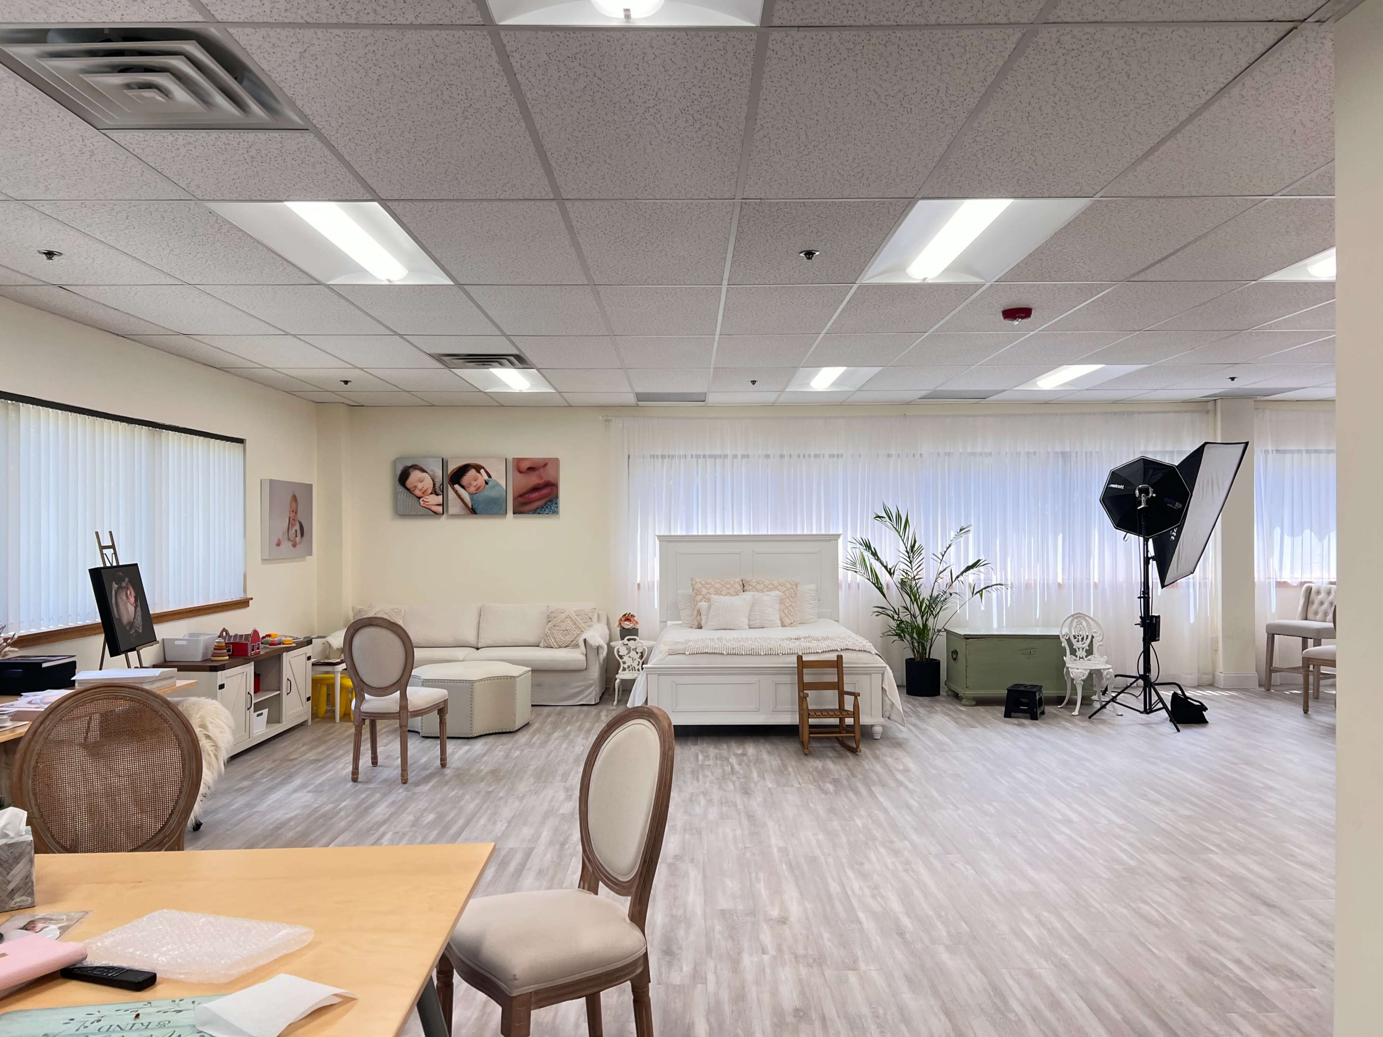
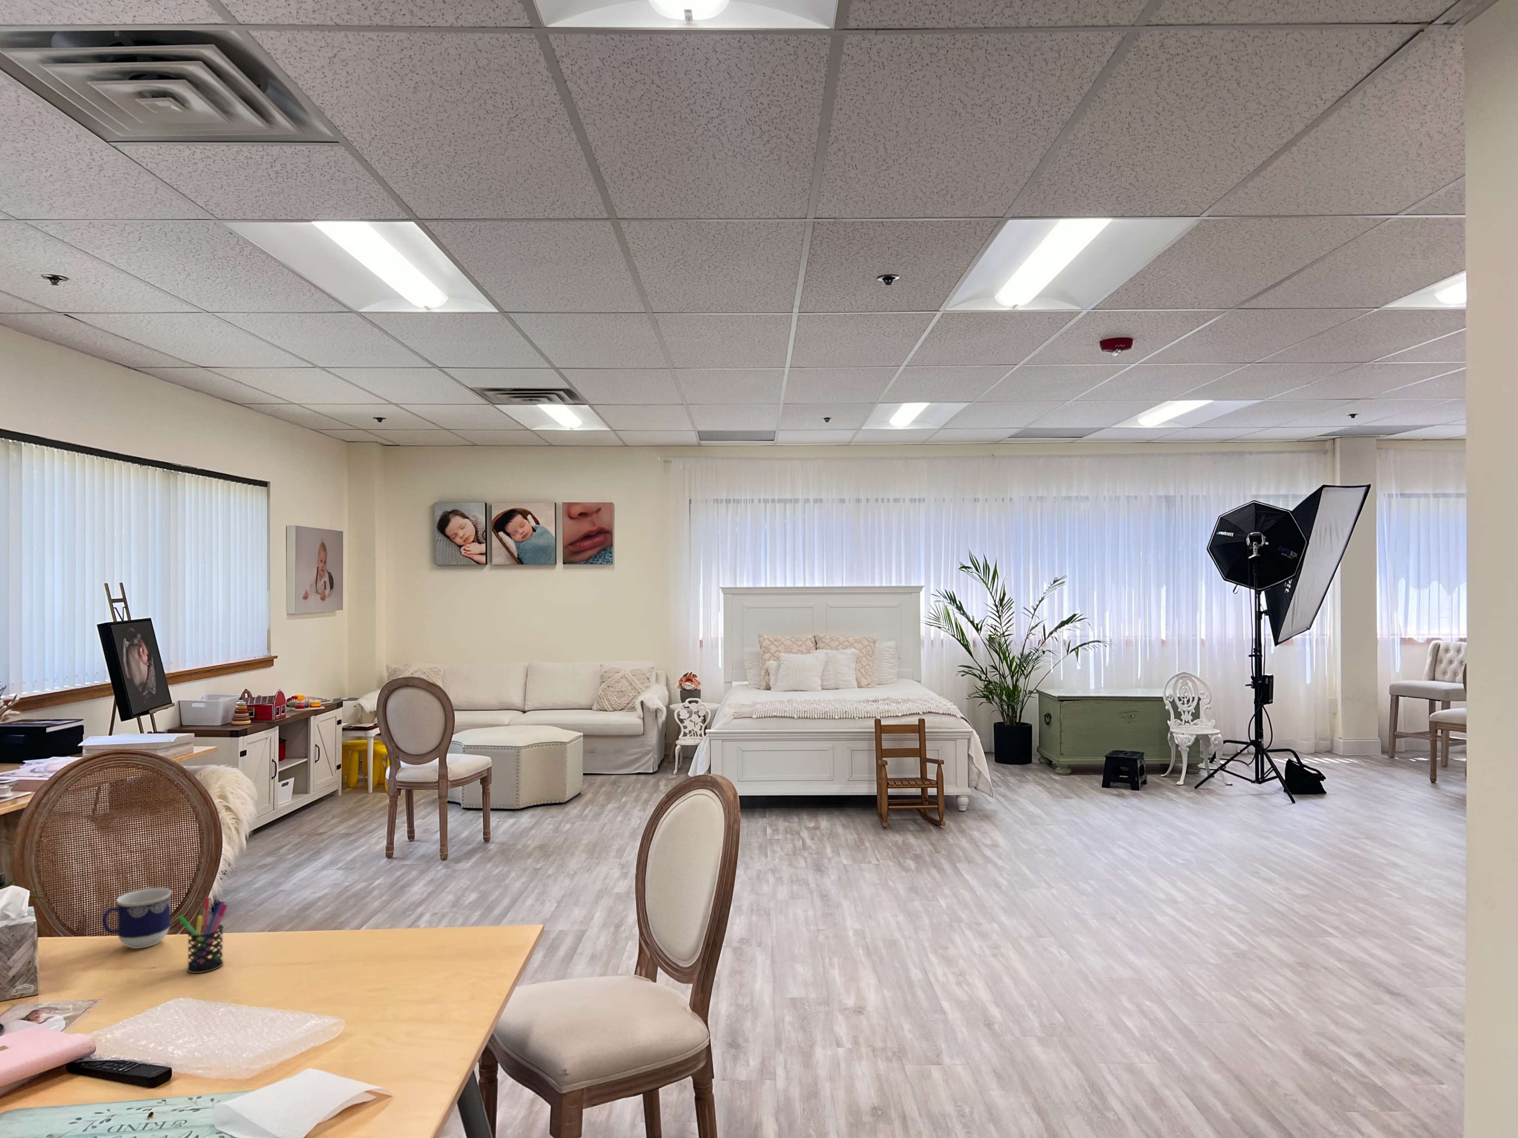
+ pen holder [177,897,228,973]
+ cup [102,887,172,949]
